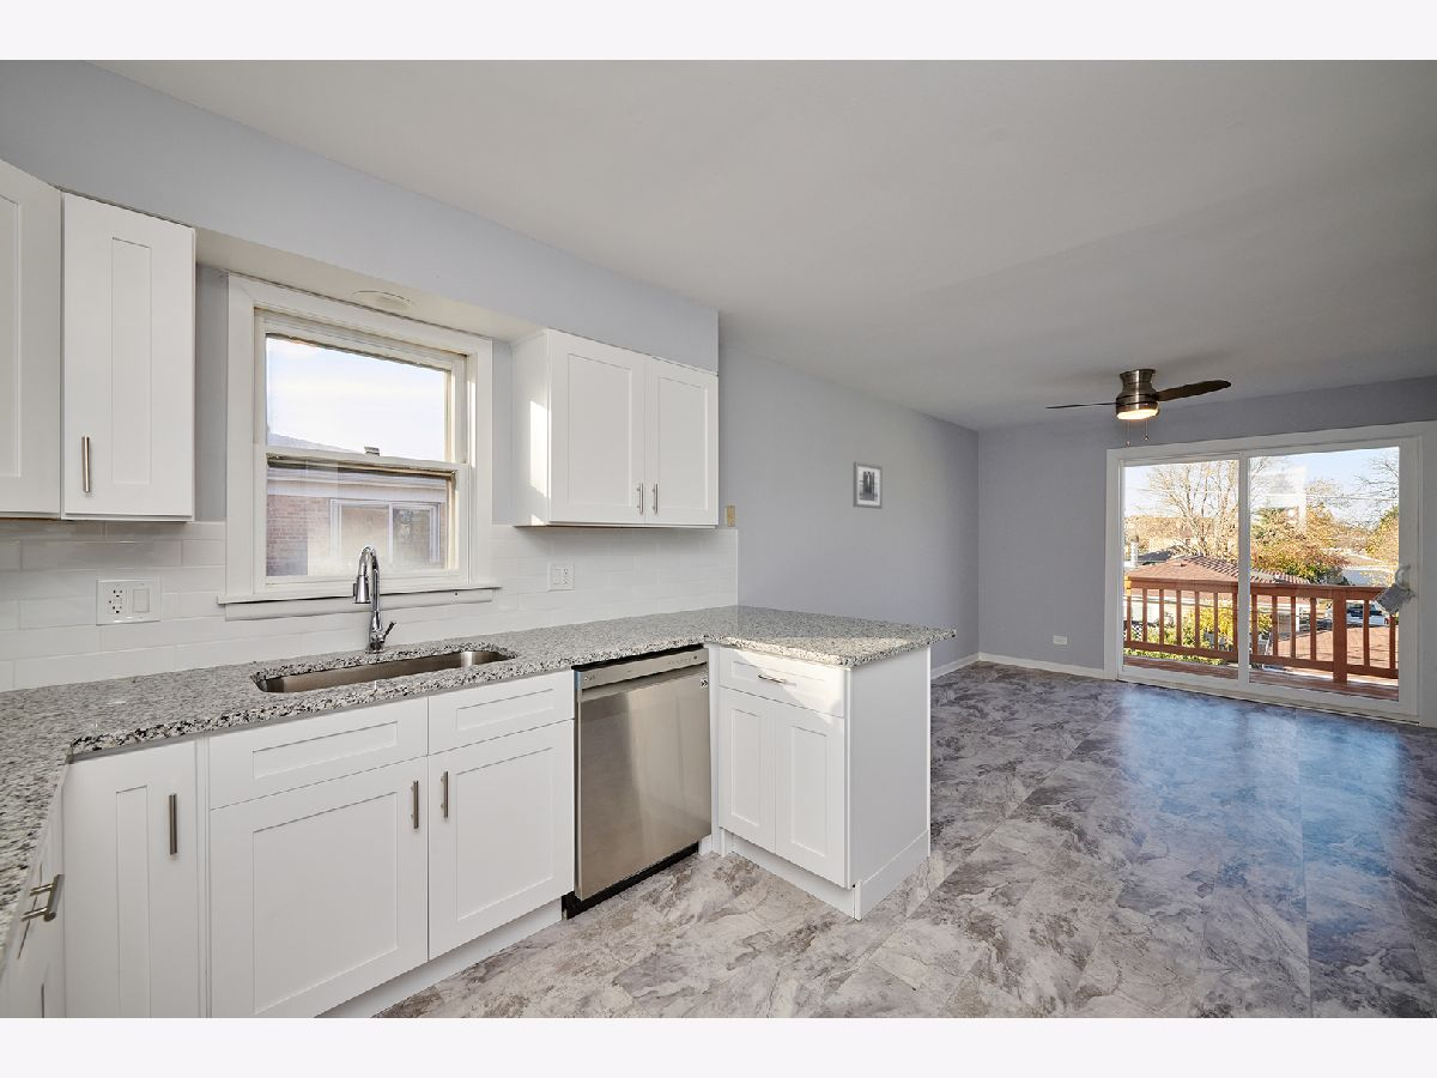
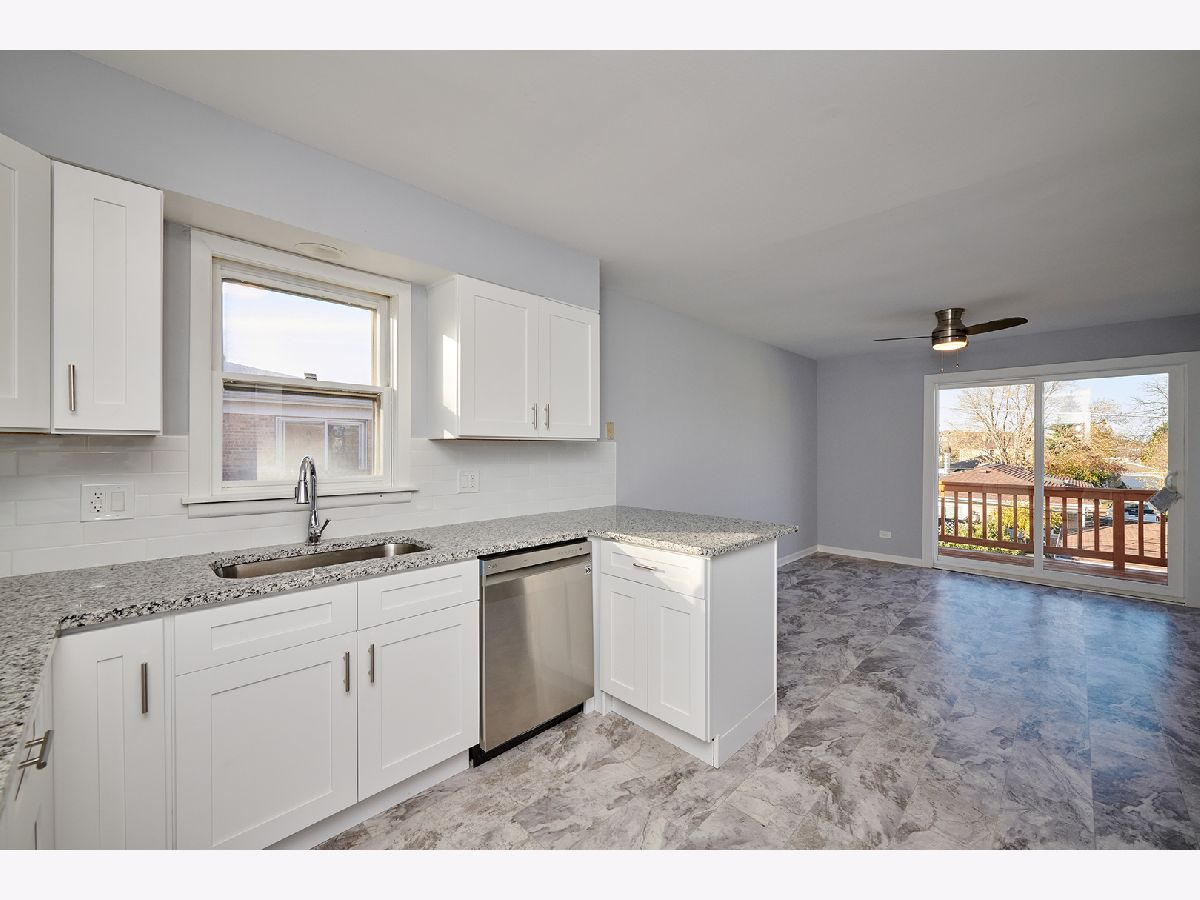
- wall art [853,461,884,510]
